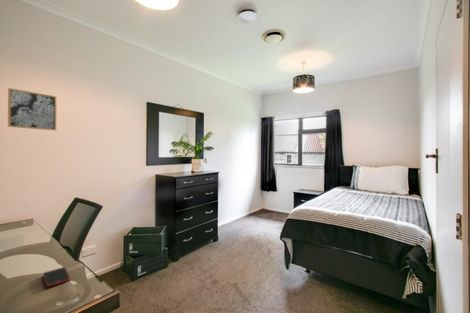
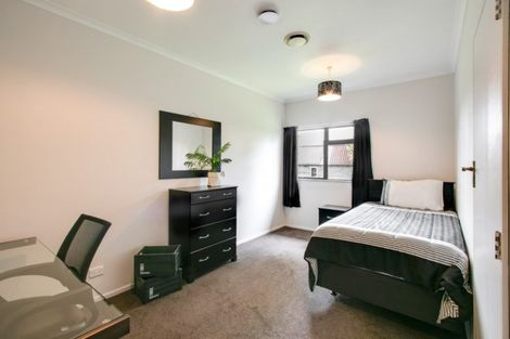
- cell phone [43,266,71,288]
- wall art [7,87,57,131]
